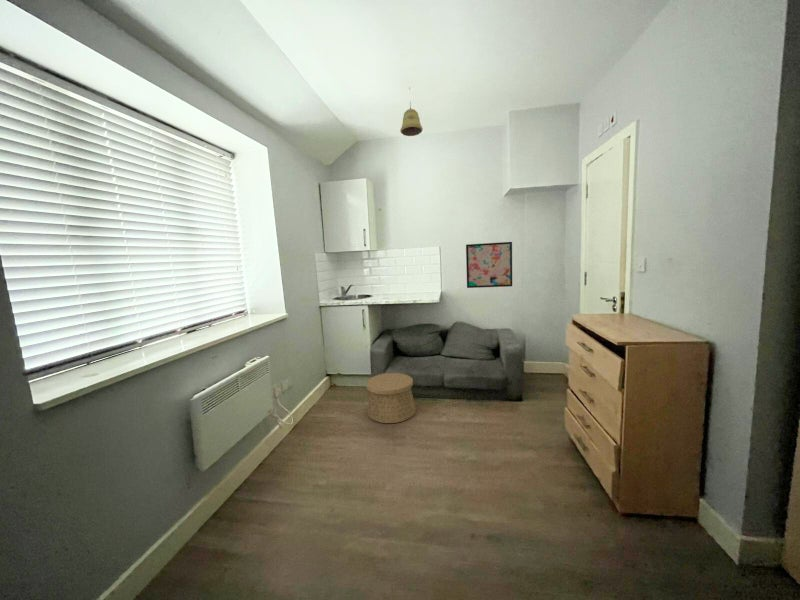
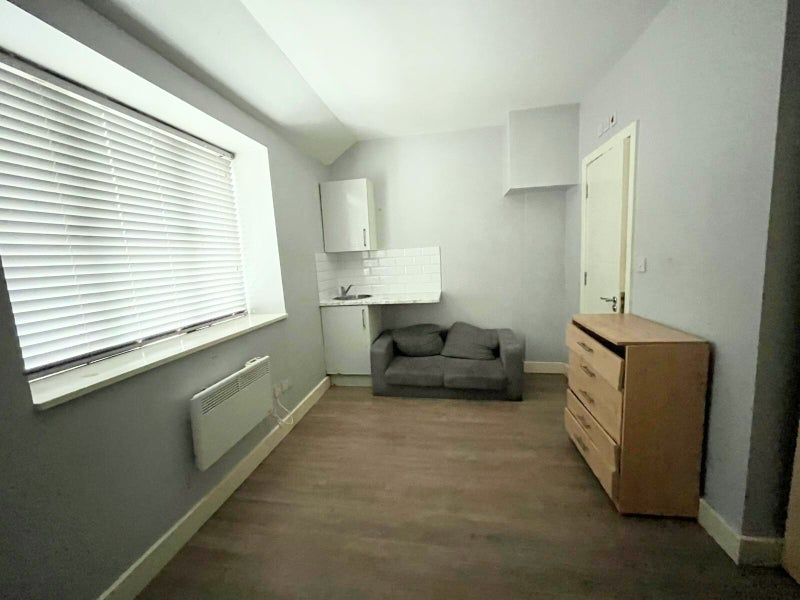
- wall art [465,241,513,289]
- basket [365,372,417,424]
- pendant light [399,86,424,137]
